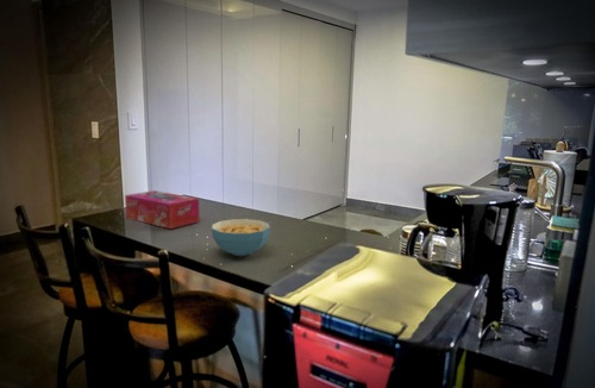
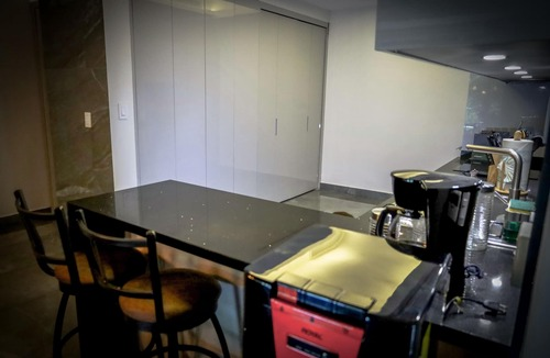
- cereal bowl [211,218,271,257]
- tissue box [124,189,200,230]
